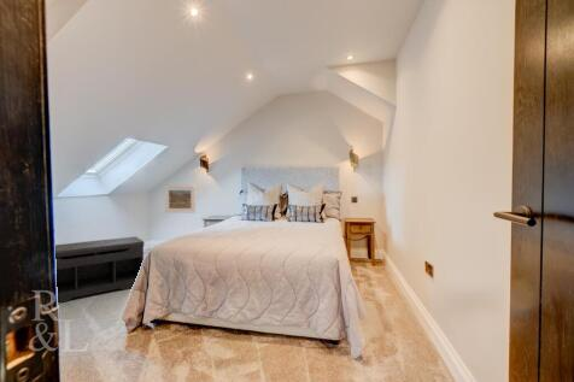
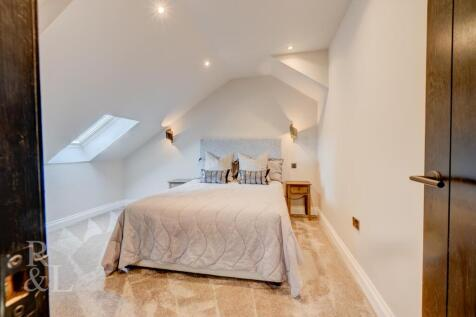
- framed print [164,184,197,214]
- bench [54,235,145,305]
